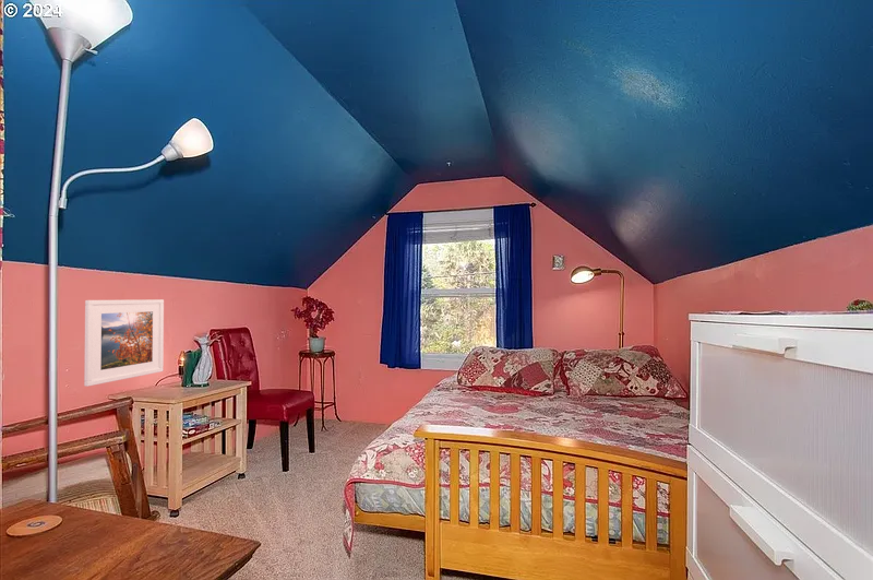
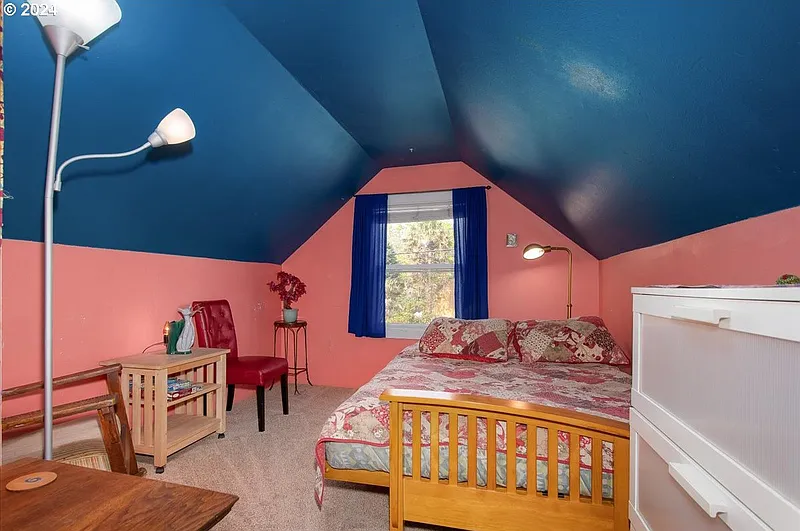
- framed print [83,298,165,388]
